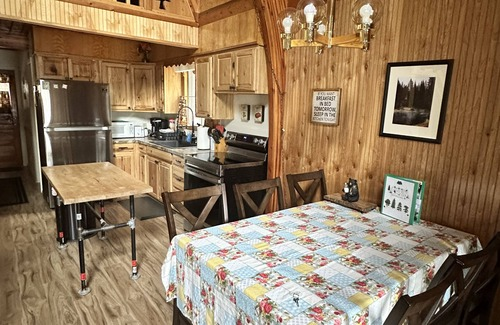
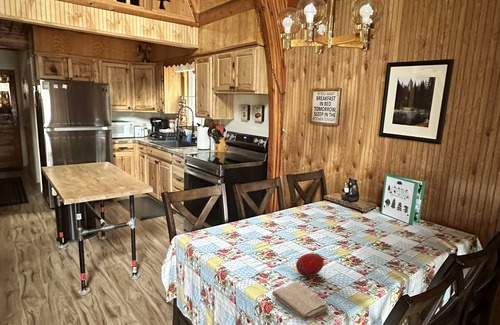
+ washcloth [271,281,329,322]
+ fruit [295,252,325,277]
